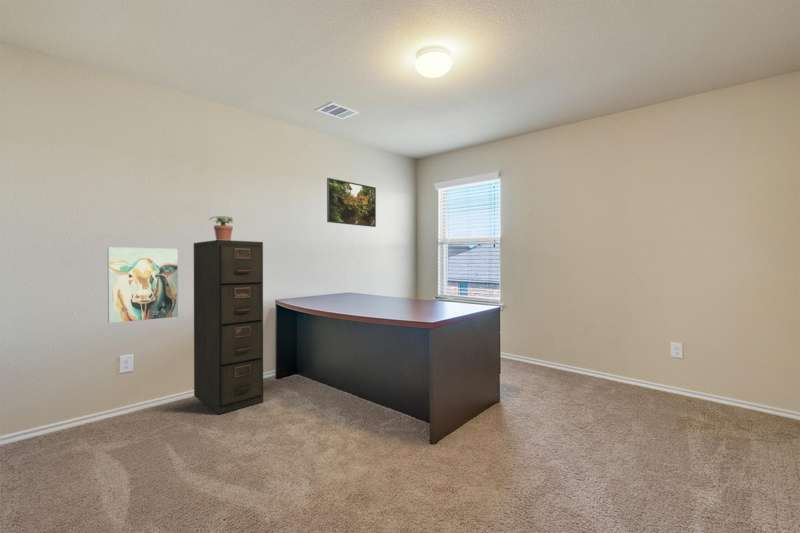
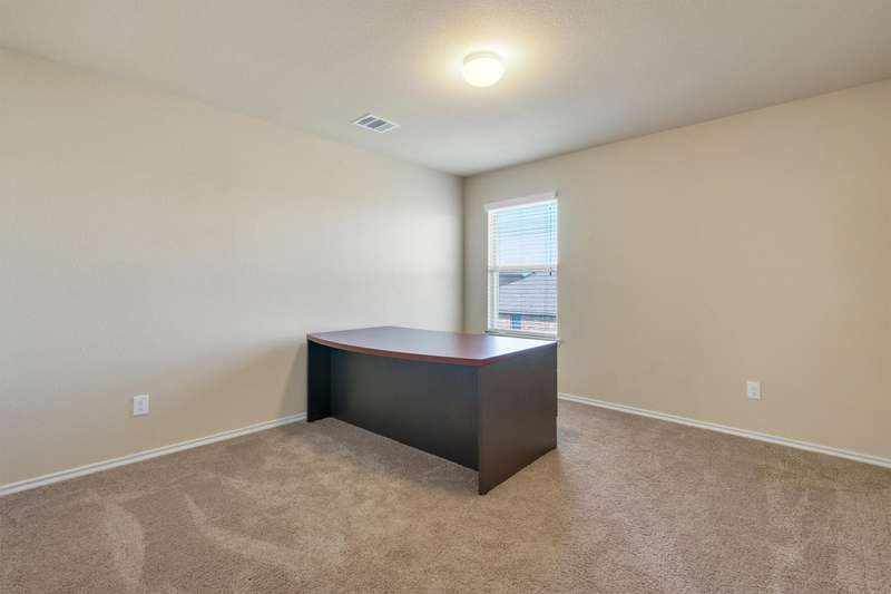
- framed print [326,177,377,228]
- wall art [107,246,179,324]
- potted plant [208,215,234,240]
- filing cabinet [193,239,264,415]
